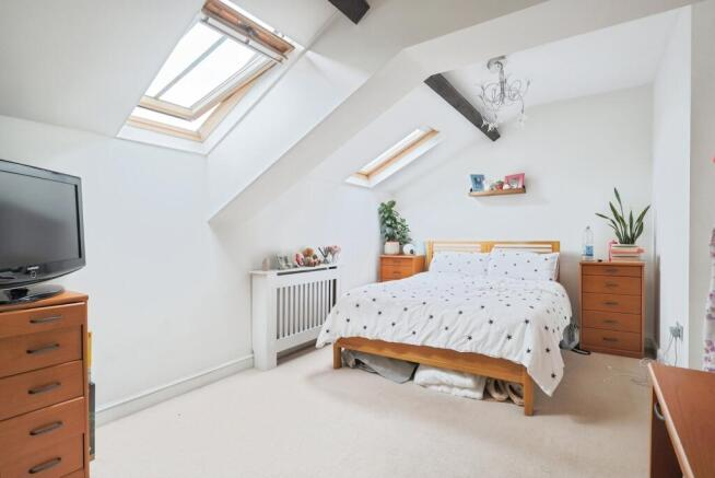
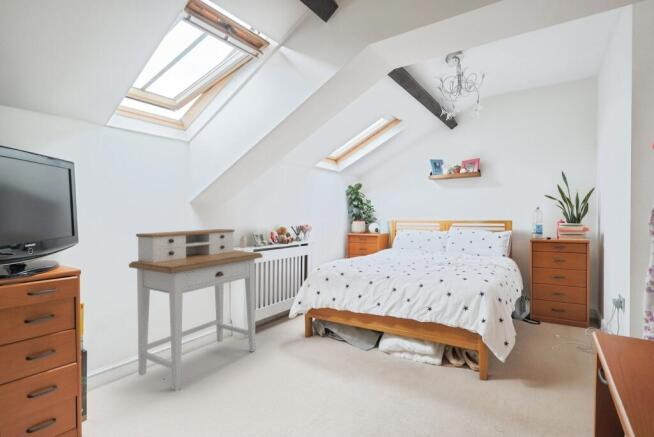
+ desk [128,228,264,392]
